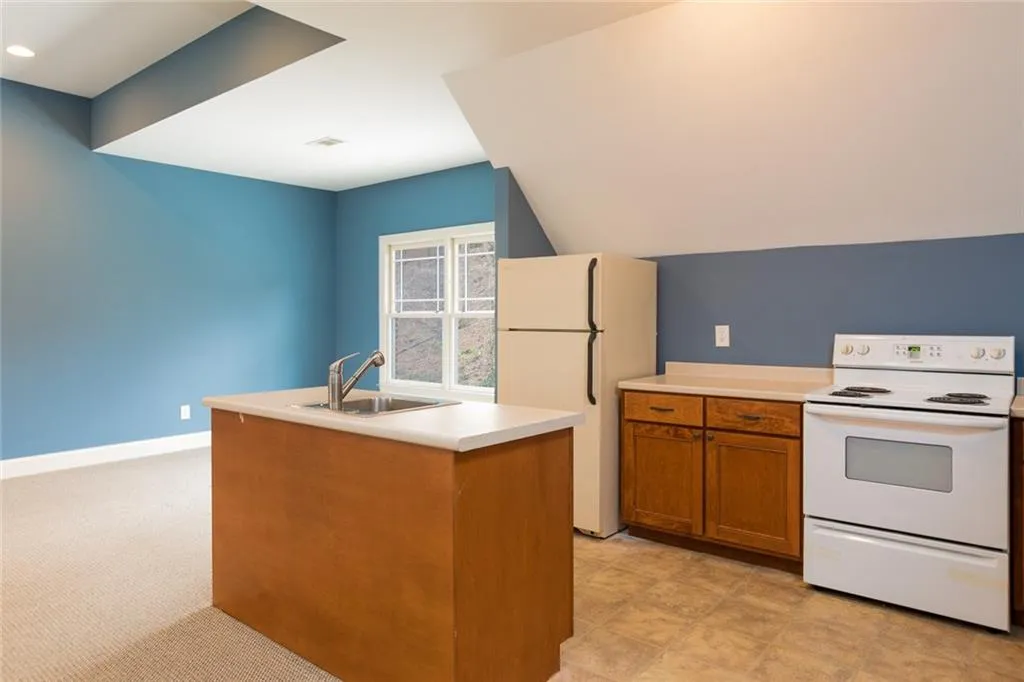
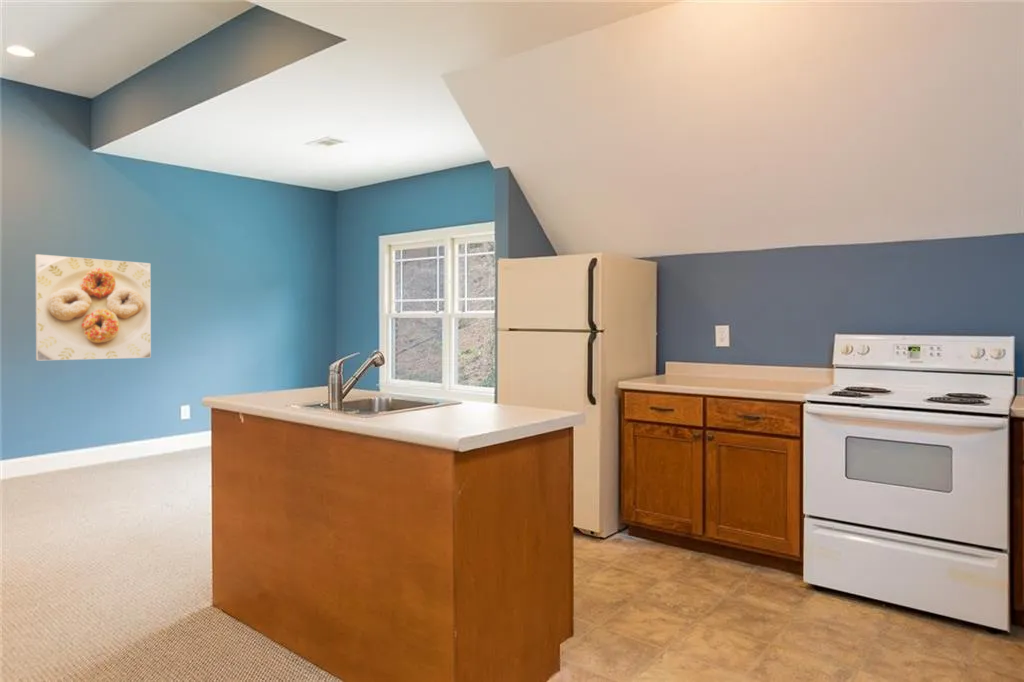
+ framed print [34,253,152,362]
